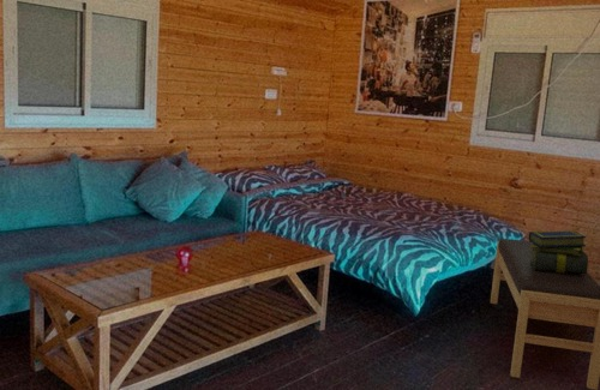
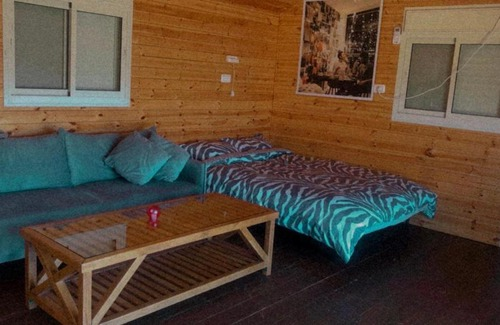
- bench [490,238,600,390]
- stack of books [528,229,589,274]
